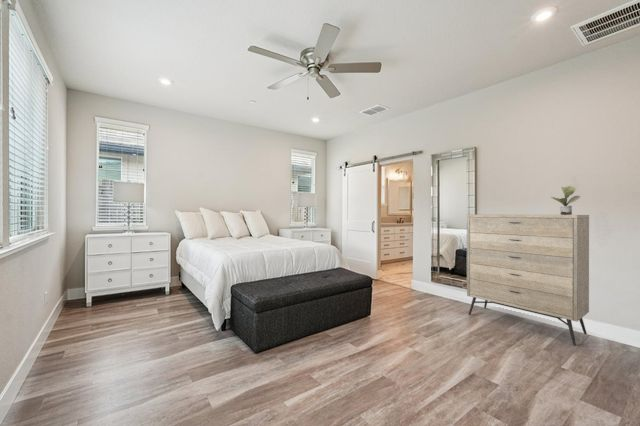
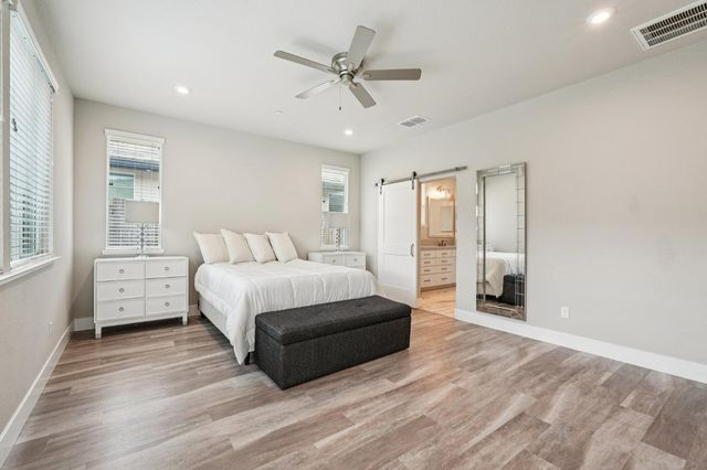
- dresser [466,214,590,346]
- potted plant [550,185,581,215]
